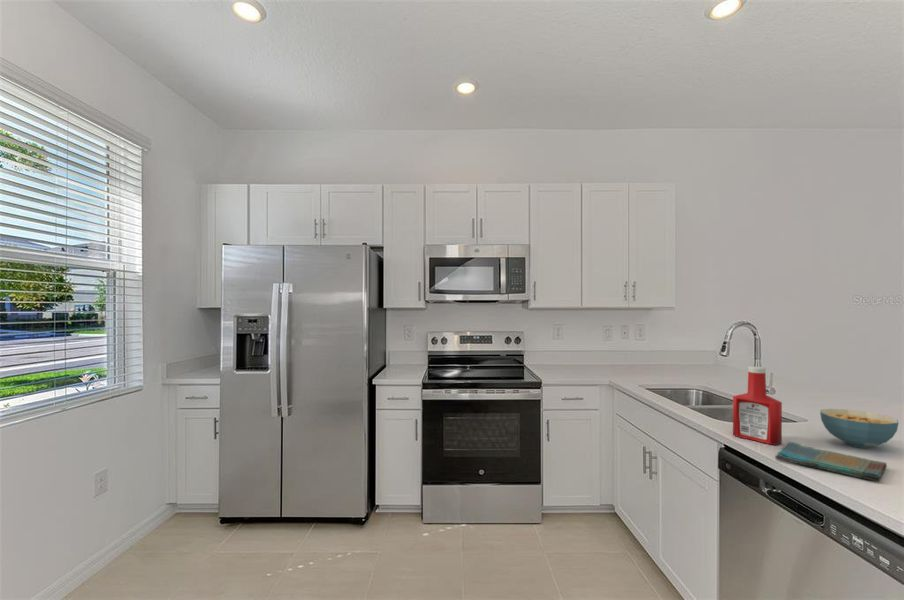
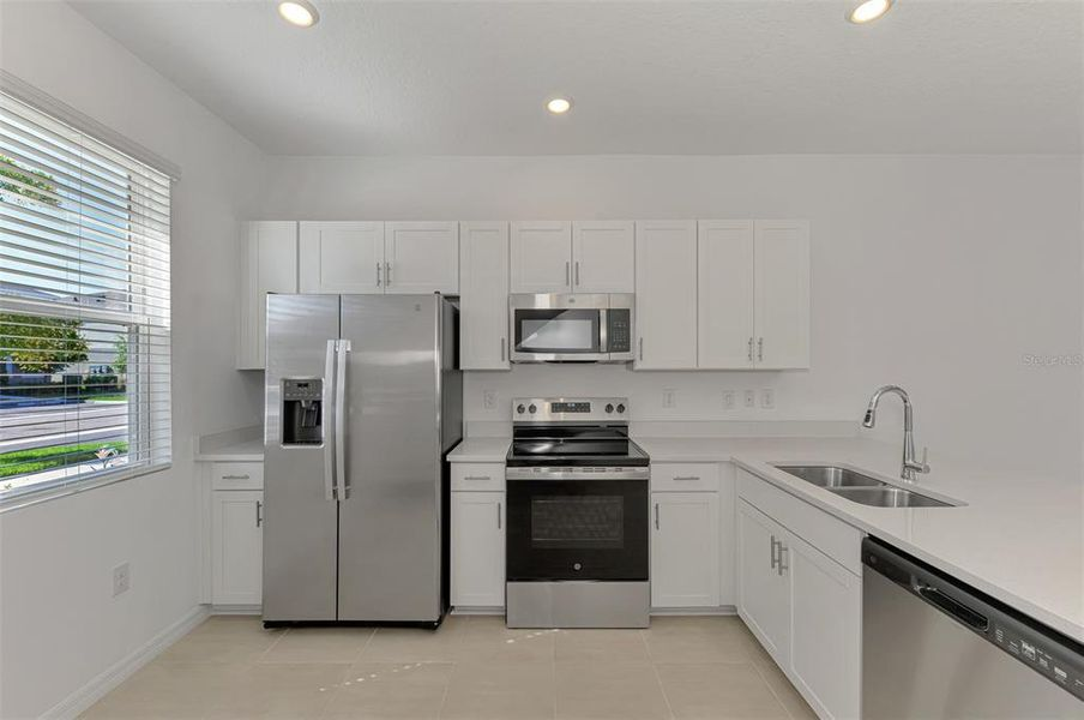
- dish towel [774,441,888,482]
- soap bottle [732,365,783,446]
- cereal bowl [819,408,899,449]
